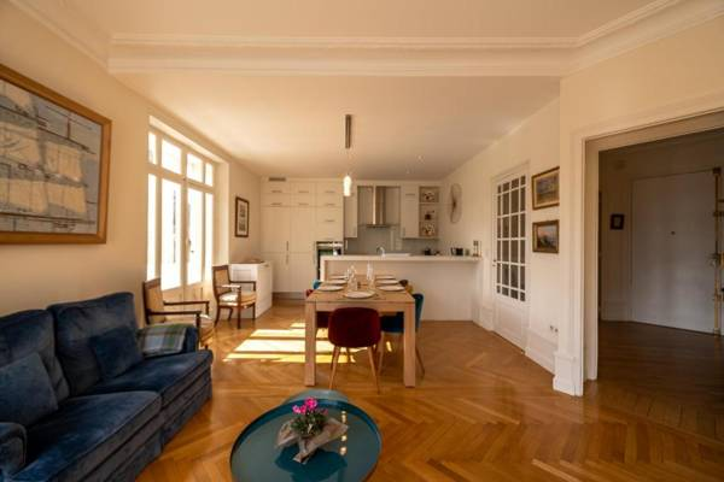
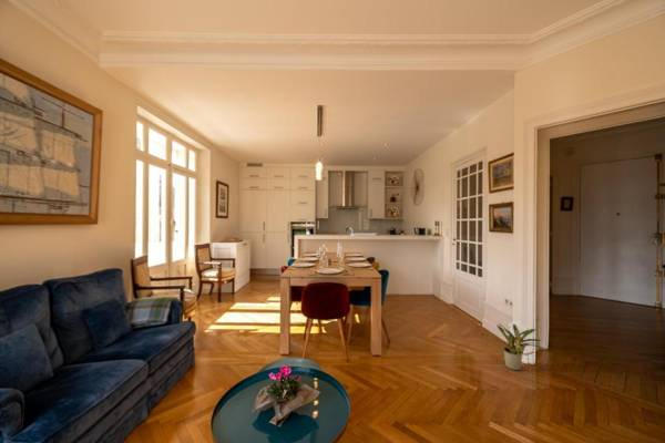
+ potted plant [481,322,550,371]
